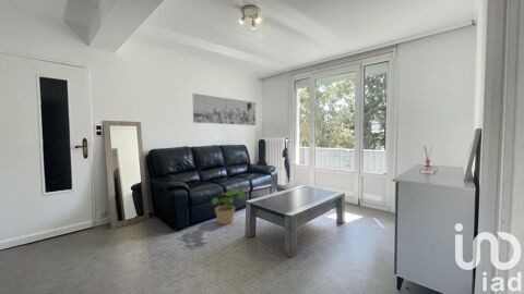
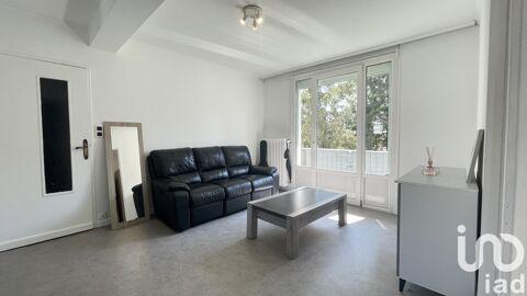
- wall art [192,93,257,126]
- potted plant [211,188,249,225]
